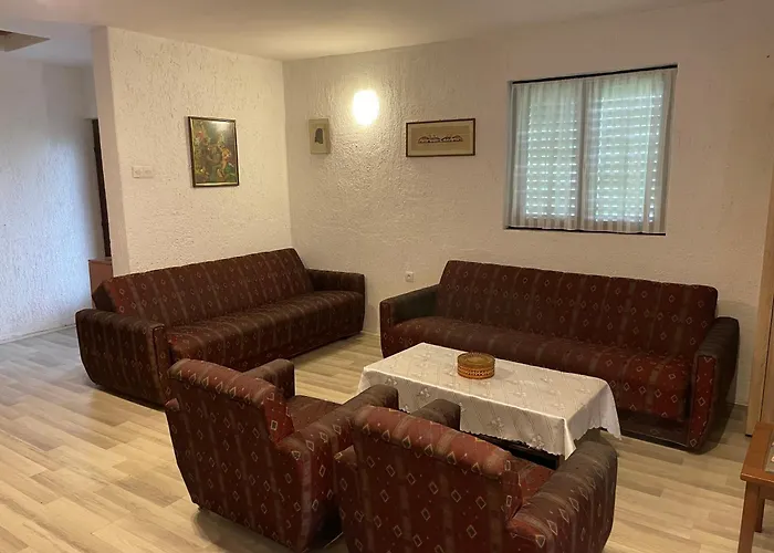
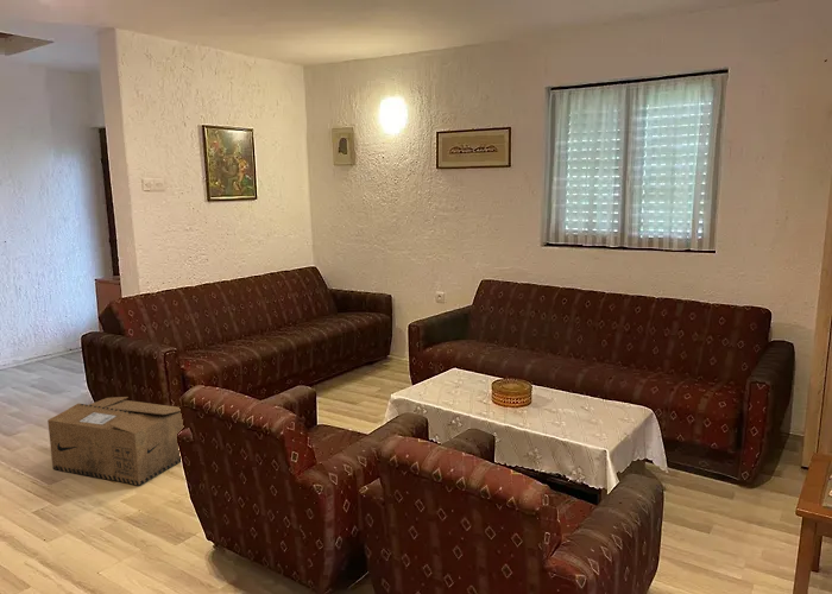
+ cardboard box [46,396,184,486]
